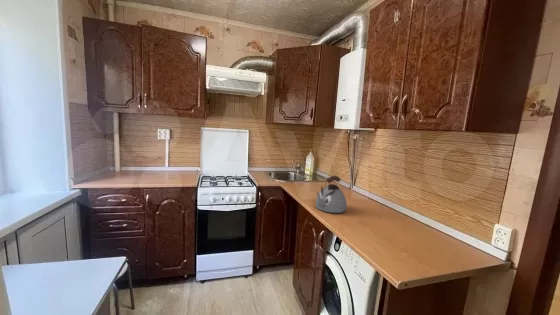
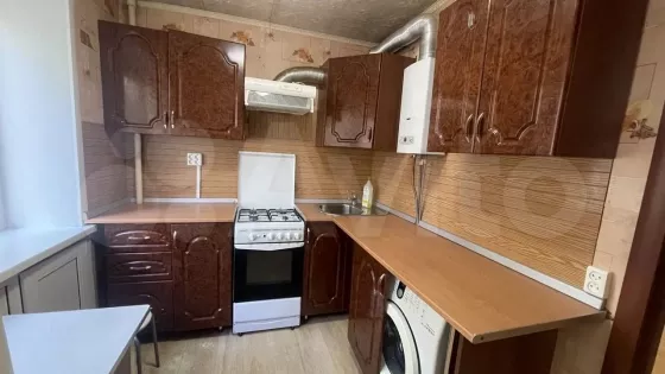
- kettle [315,175,348,214]
